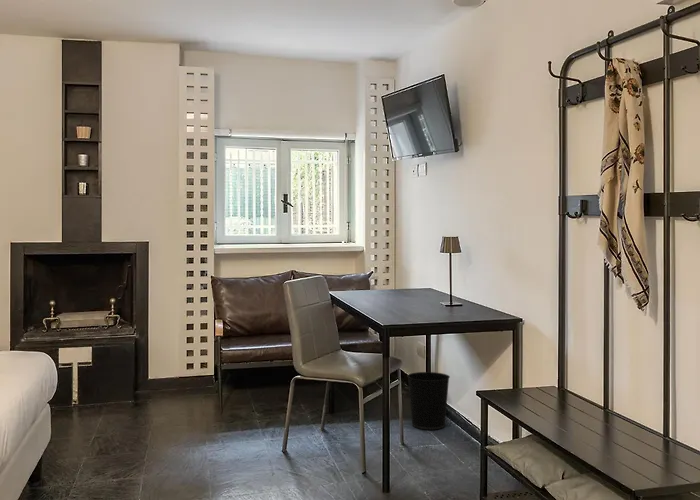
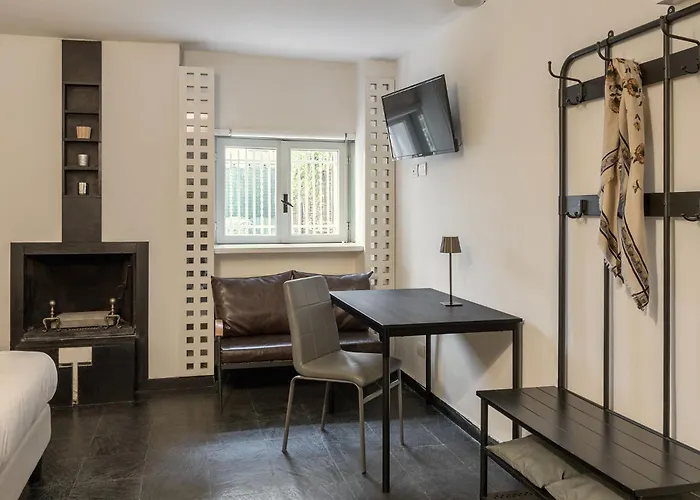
- wastebasket [406,371,451,430]
